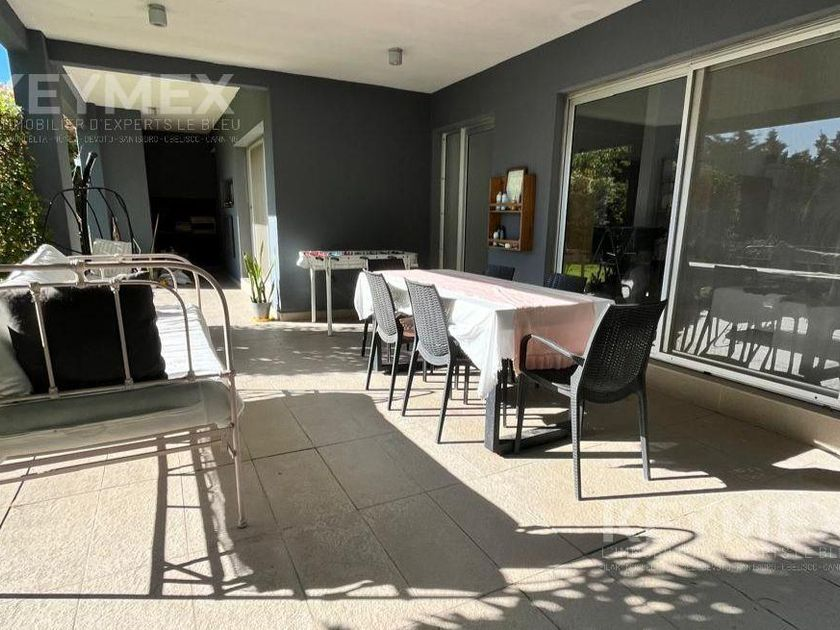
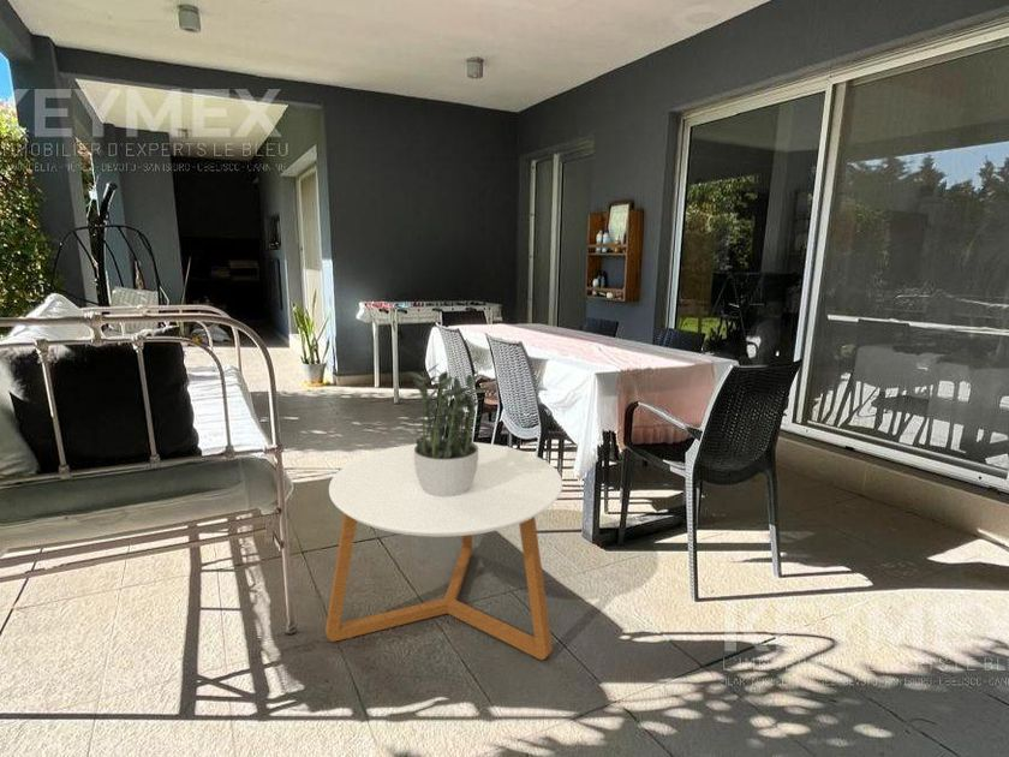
+ potted plant [406,363,492,496]
+ coffee table [324,441,563,661]
